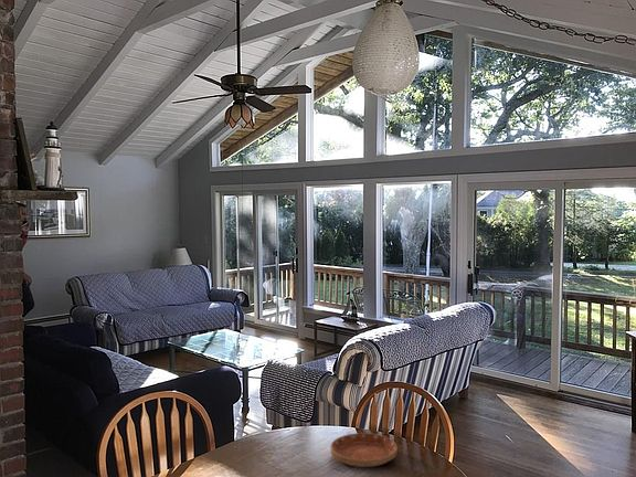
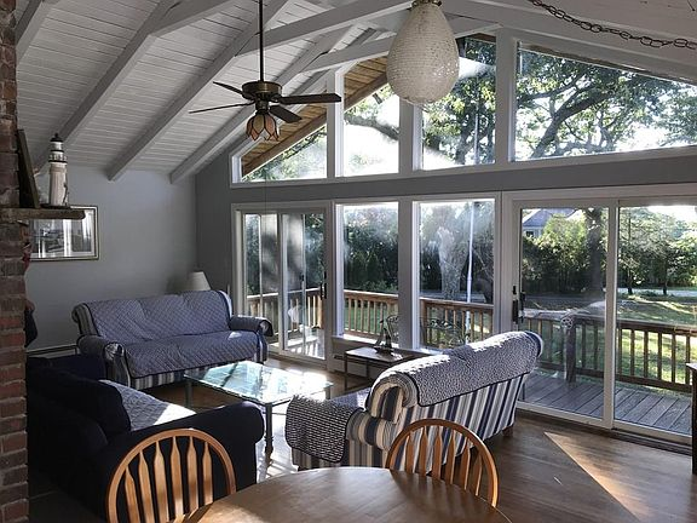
- saucer [330,432,399,468]
